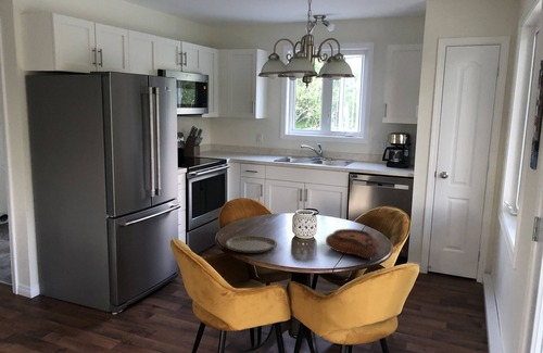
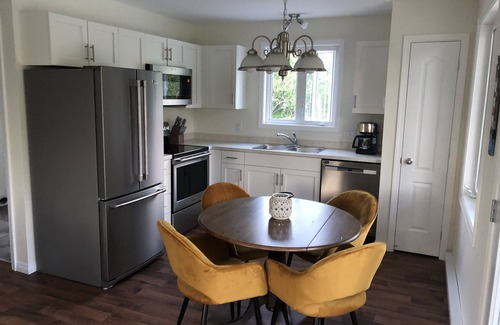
- plate [225,235,278,254]
- plate [325,228,380,260]
